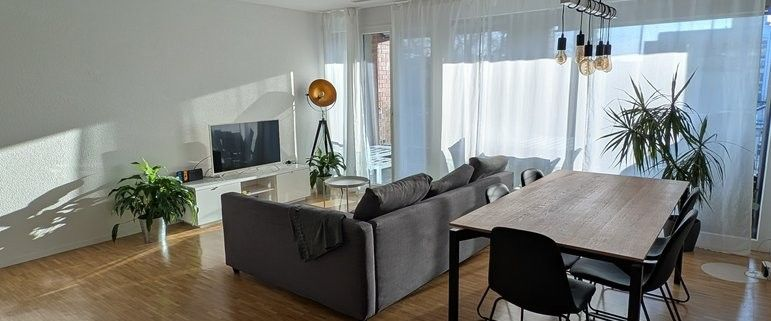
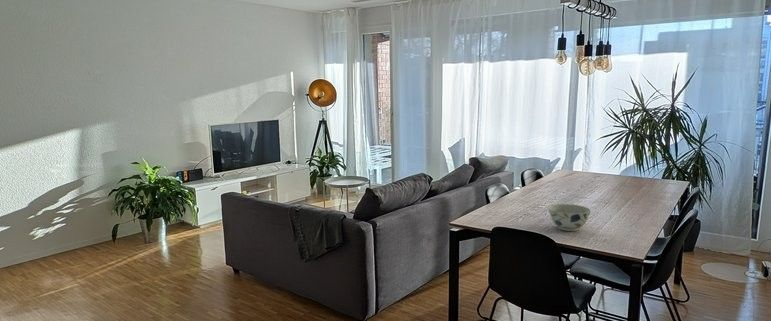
+ bowl [547,203,592,232]
